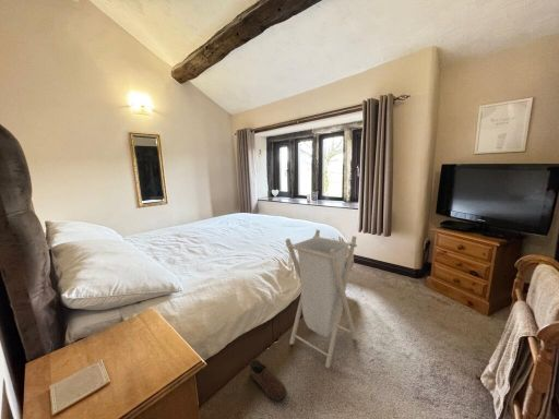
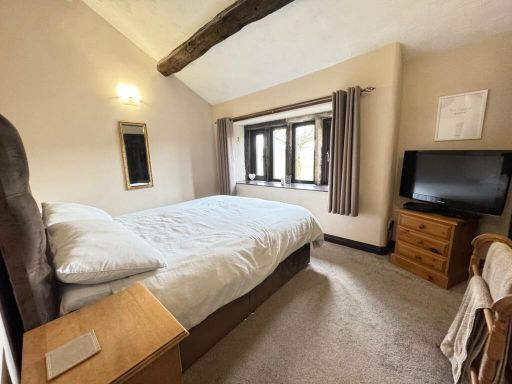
- shoe [248,358,287,403]
- laundry hamper [284,229,358,369]
